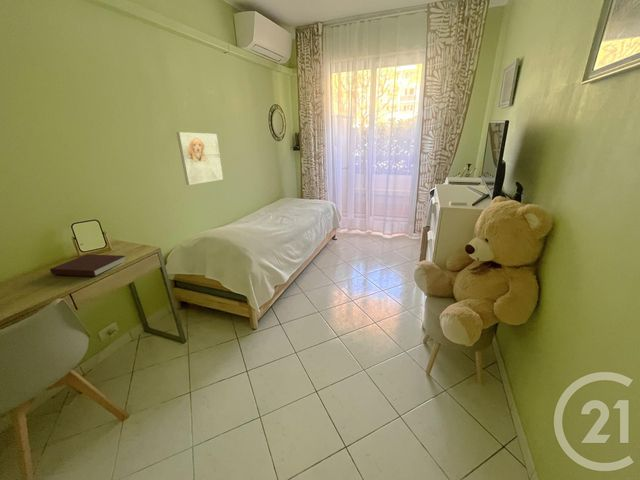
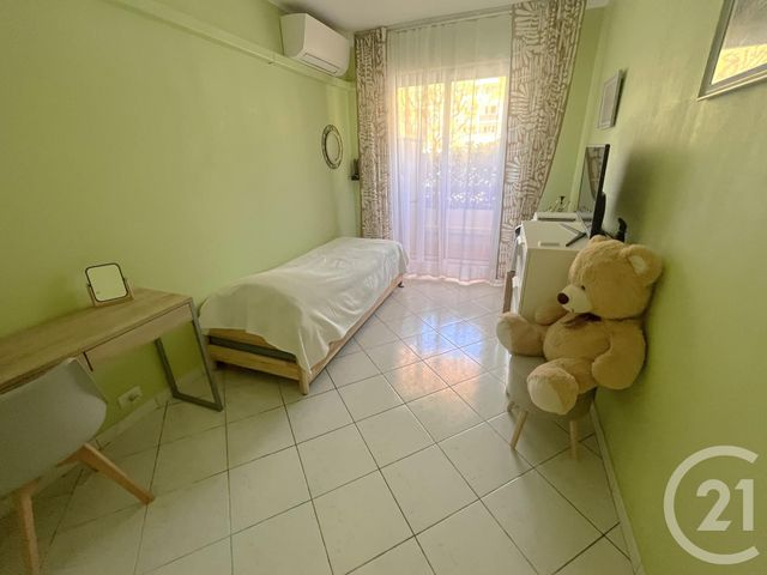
- notebook [49,253,126,277]
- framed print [176,131,224,186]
